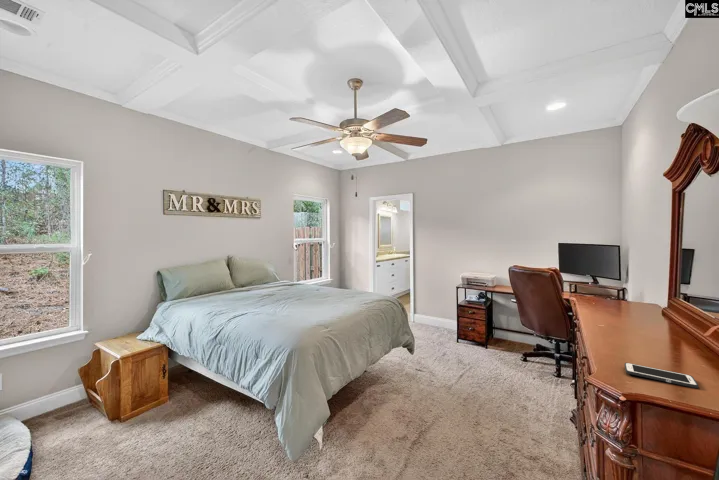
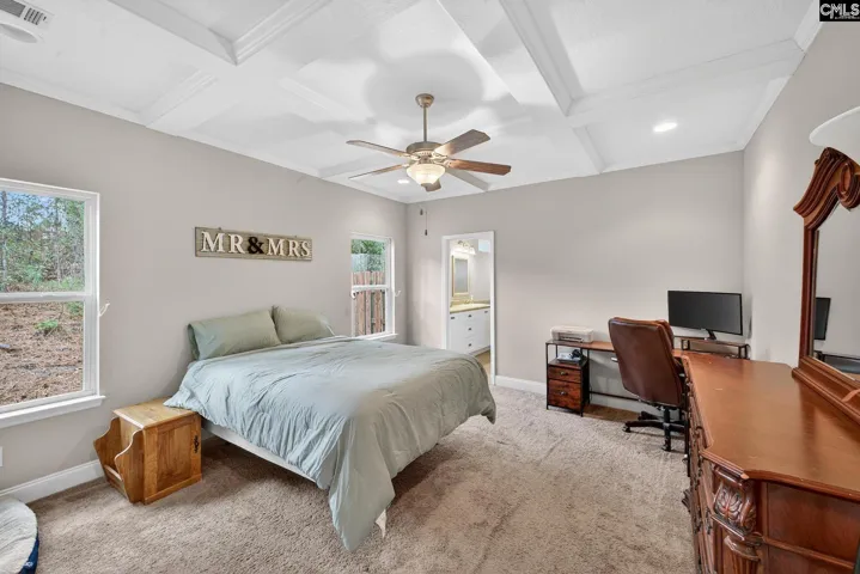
- cell phone [623,362,699,389]
